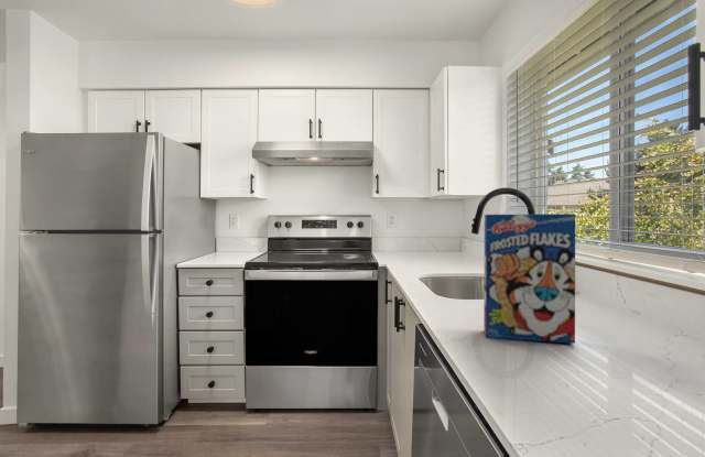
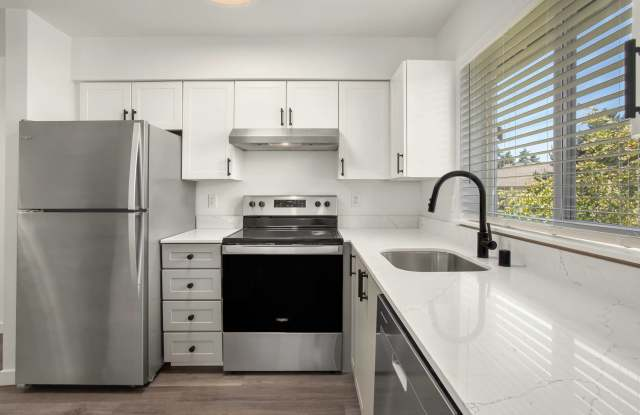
- cereal box [482,213,576,345]
